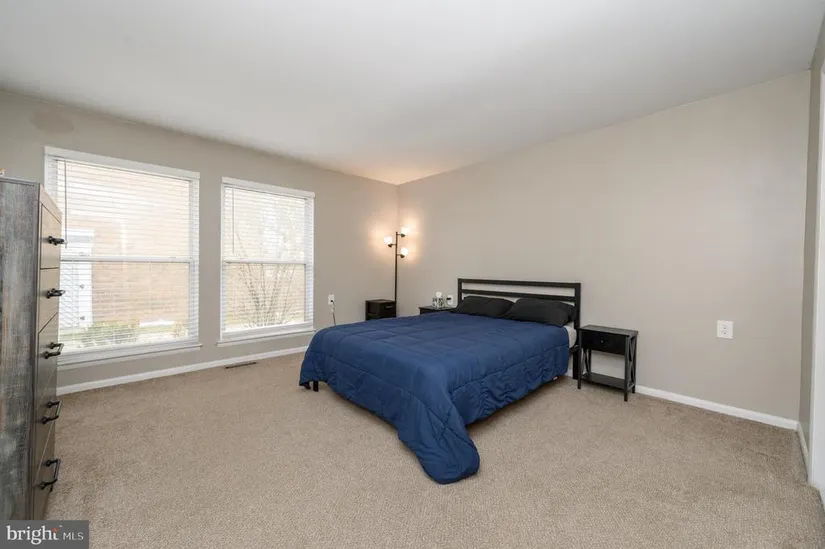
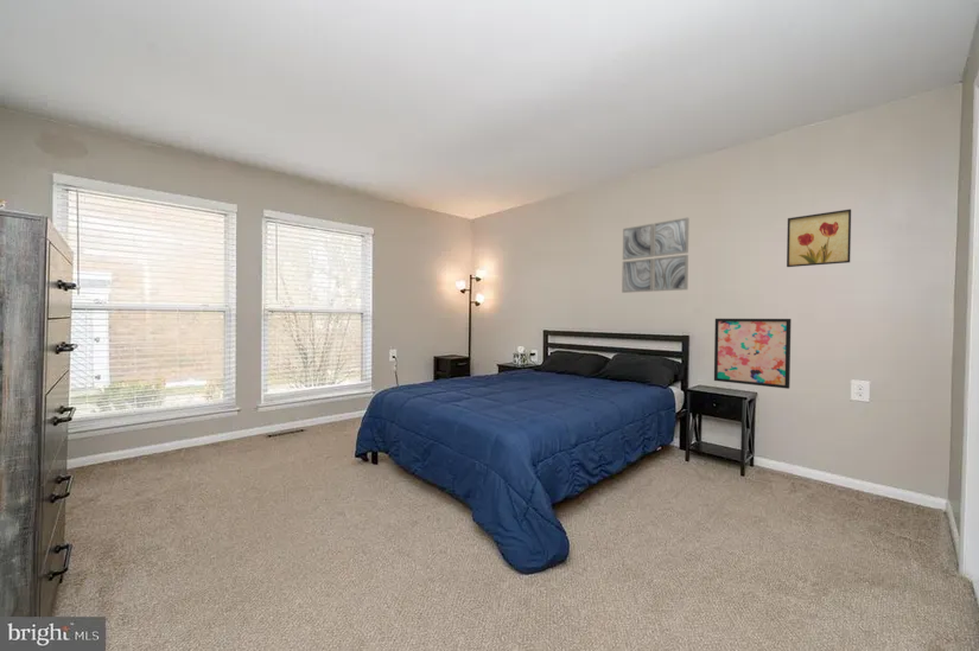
+ wall art [713,318,793,390]
+ wall art [786,209,852,268]
+ wall art [621,217,691,294]
